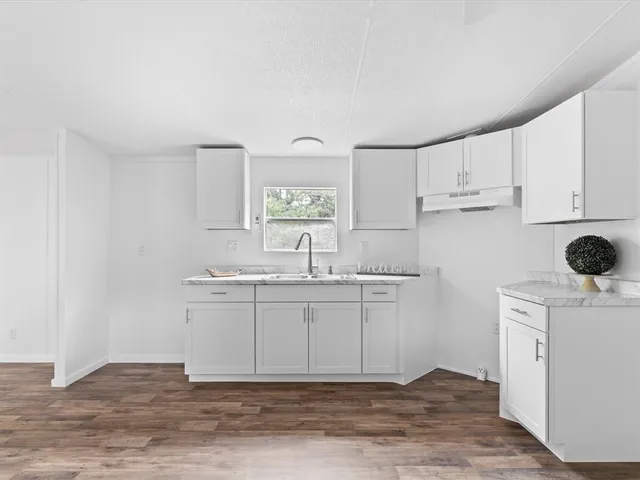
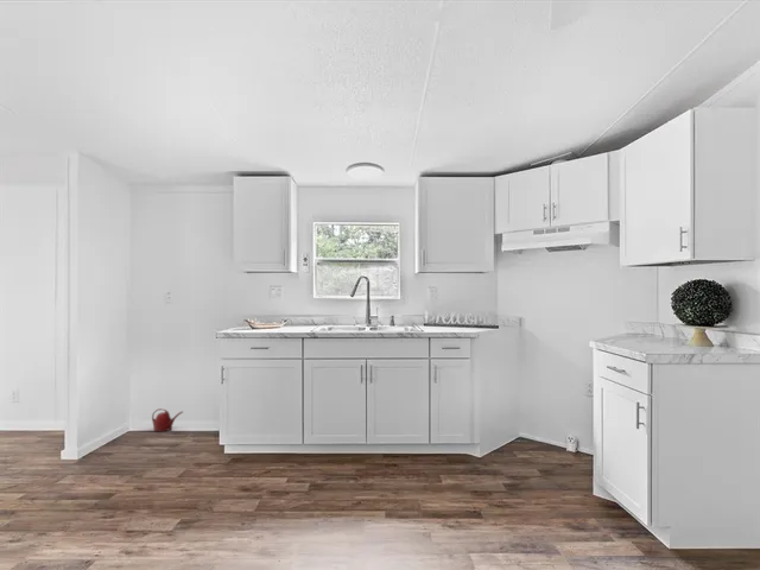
+ watering can [151,407,184,433]
